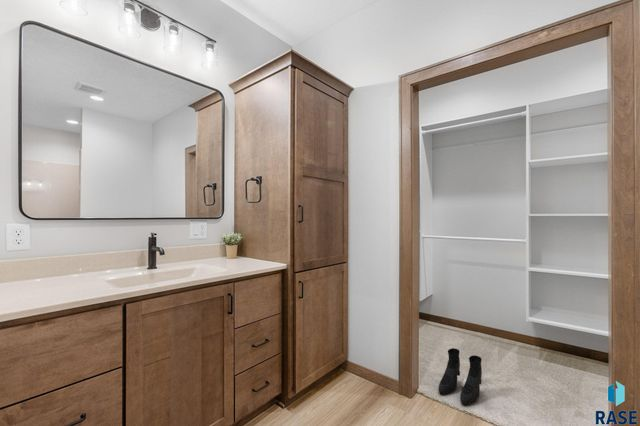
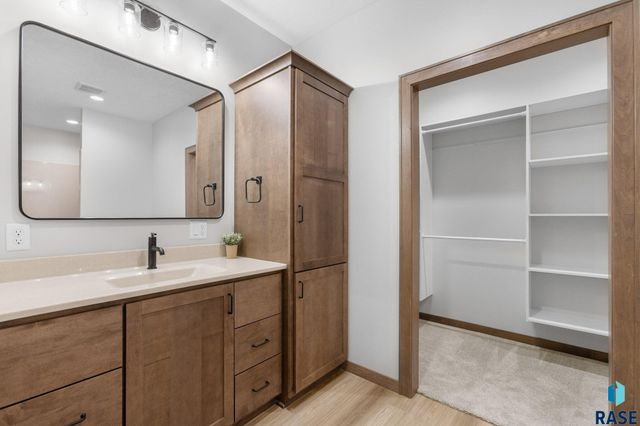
- boots [437,347,483,406]
